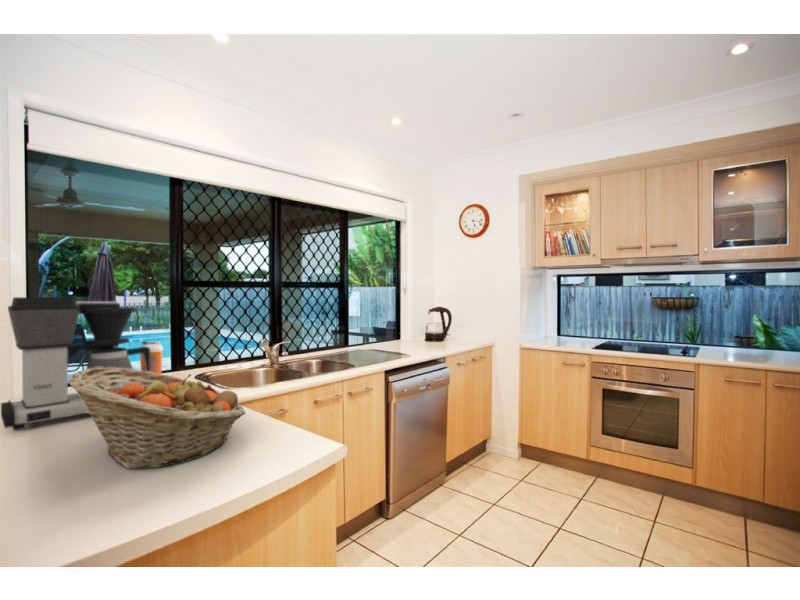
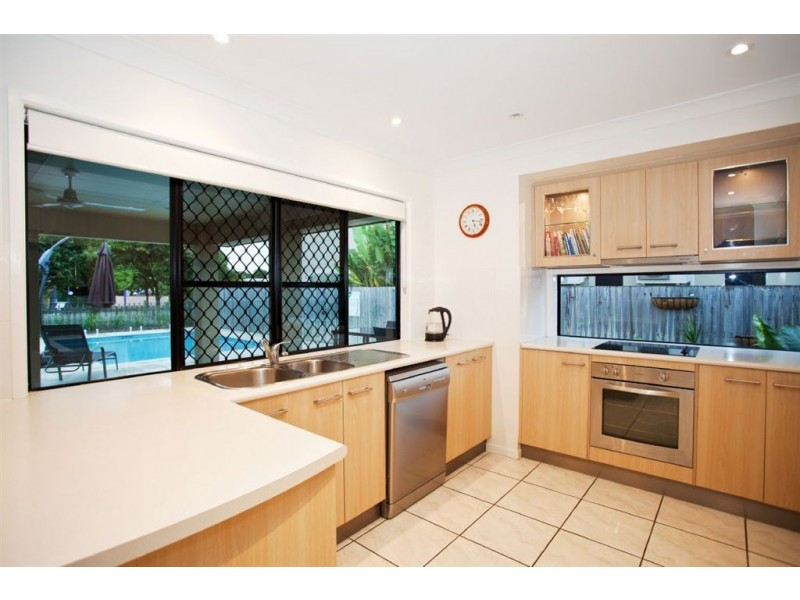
- fruit basket [68,367,246,470]
- coffee maker [0,296,151,432]
- shaker bottle [139,340,164,375]
